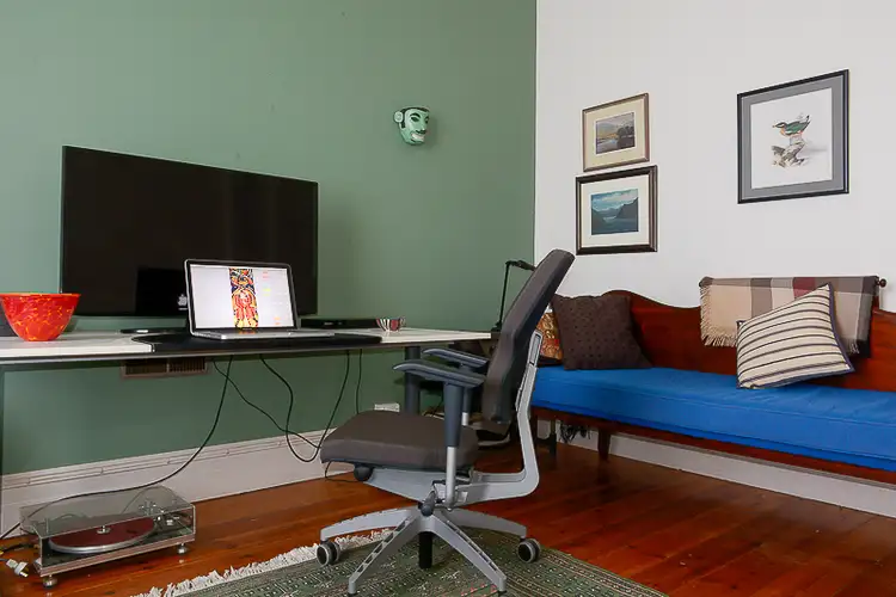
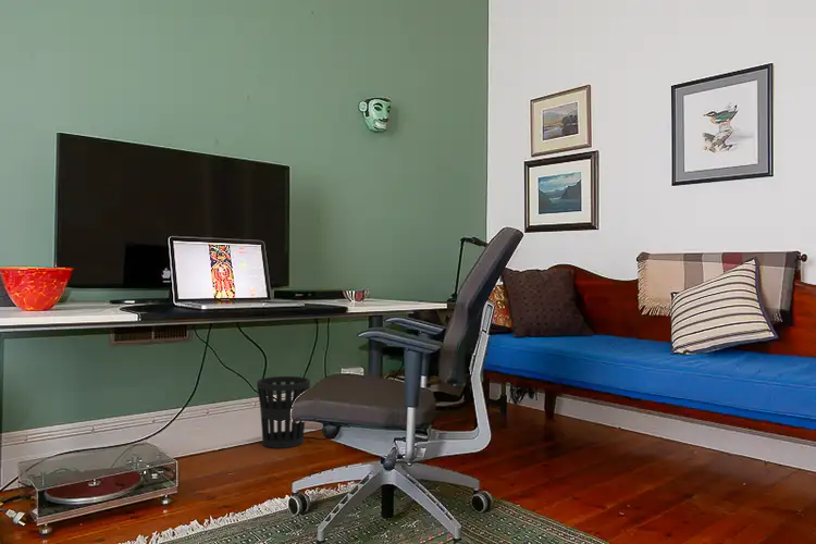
+ wastebasket [256,375,311,449]
